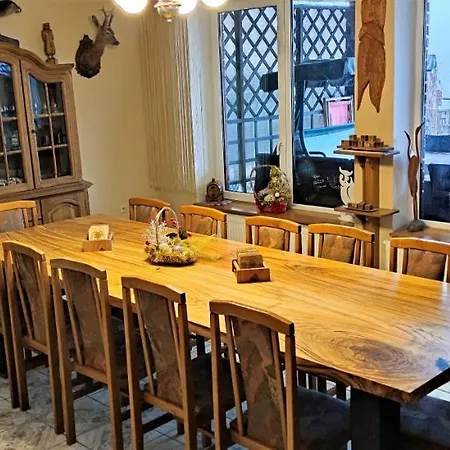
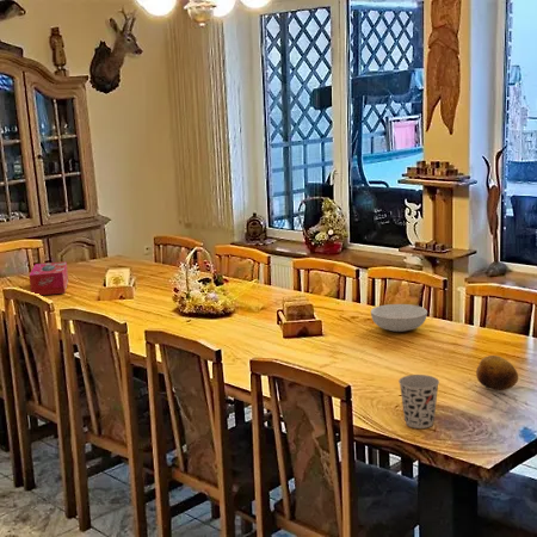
+ serving bowl [370,303,428,333]
+ cup [397,374,440,430]
+ fruit [475,354,519,391]
+ tissue box [29,260,69,296]
